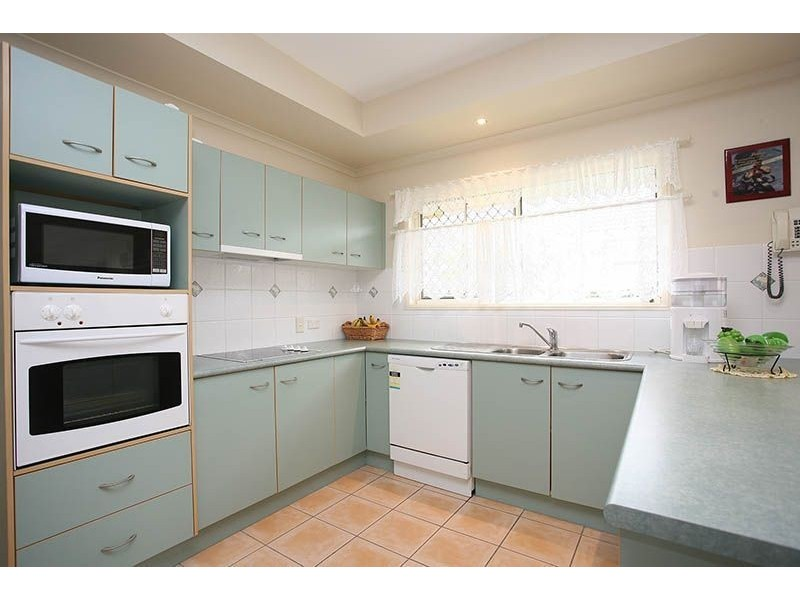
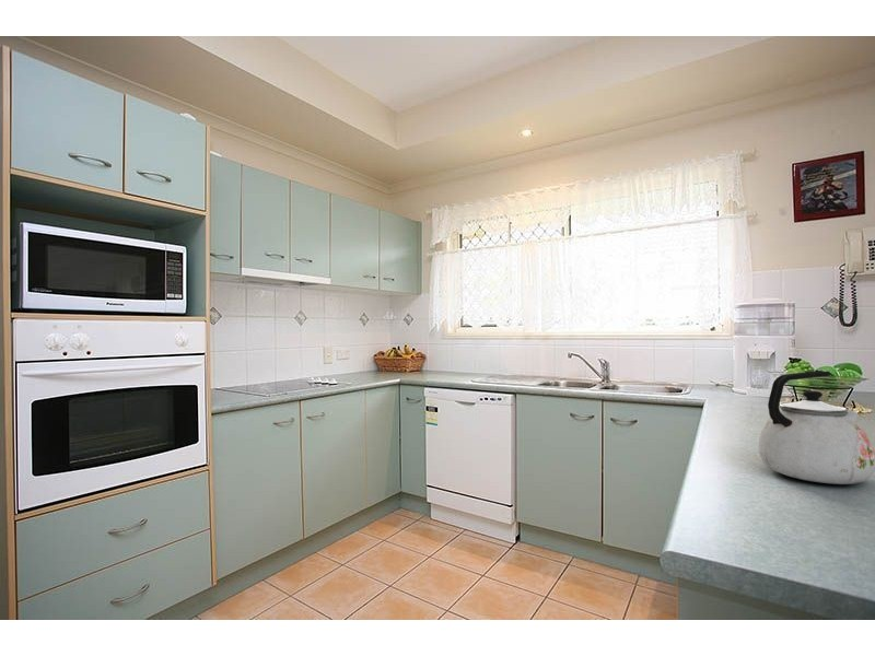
+ kettle [757,370,875,485]
